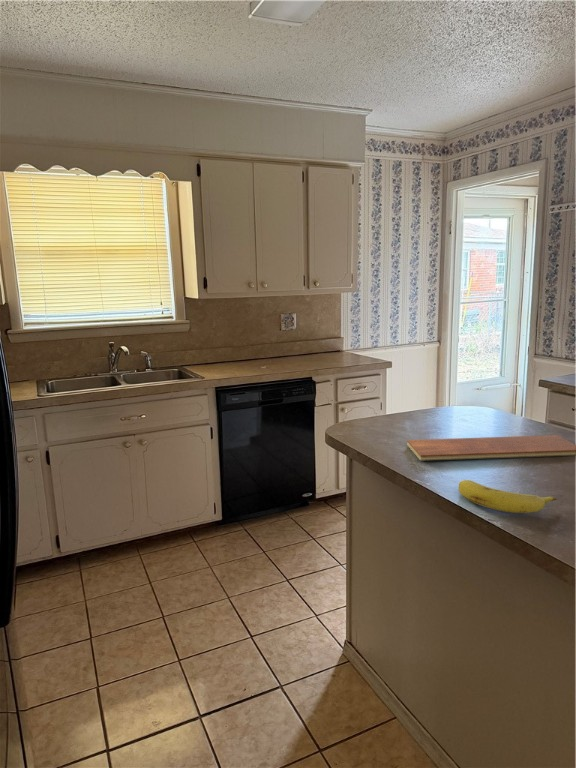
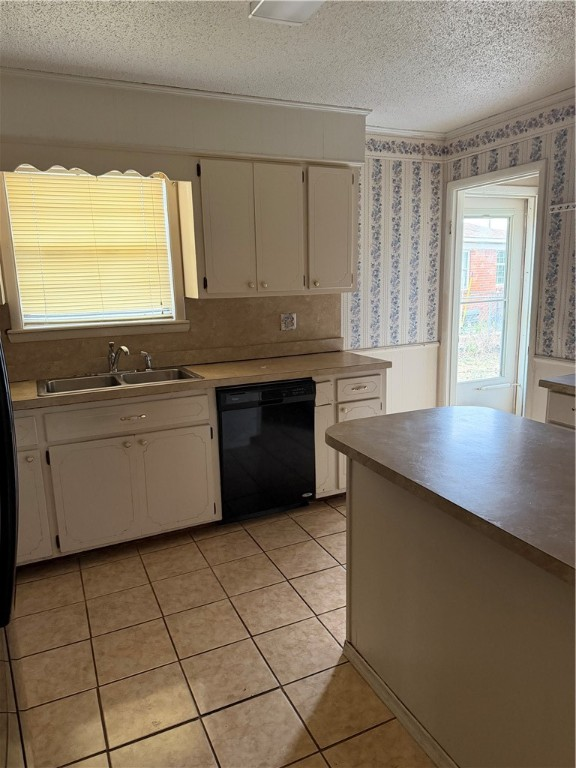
- fruit [458,479,558,514]
- chopping board [406,434,576,462]
